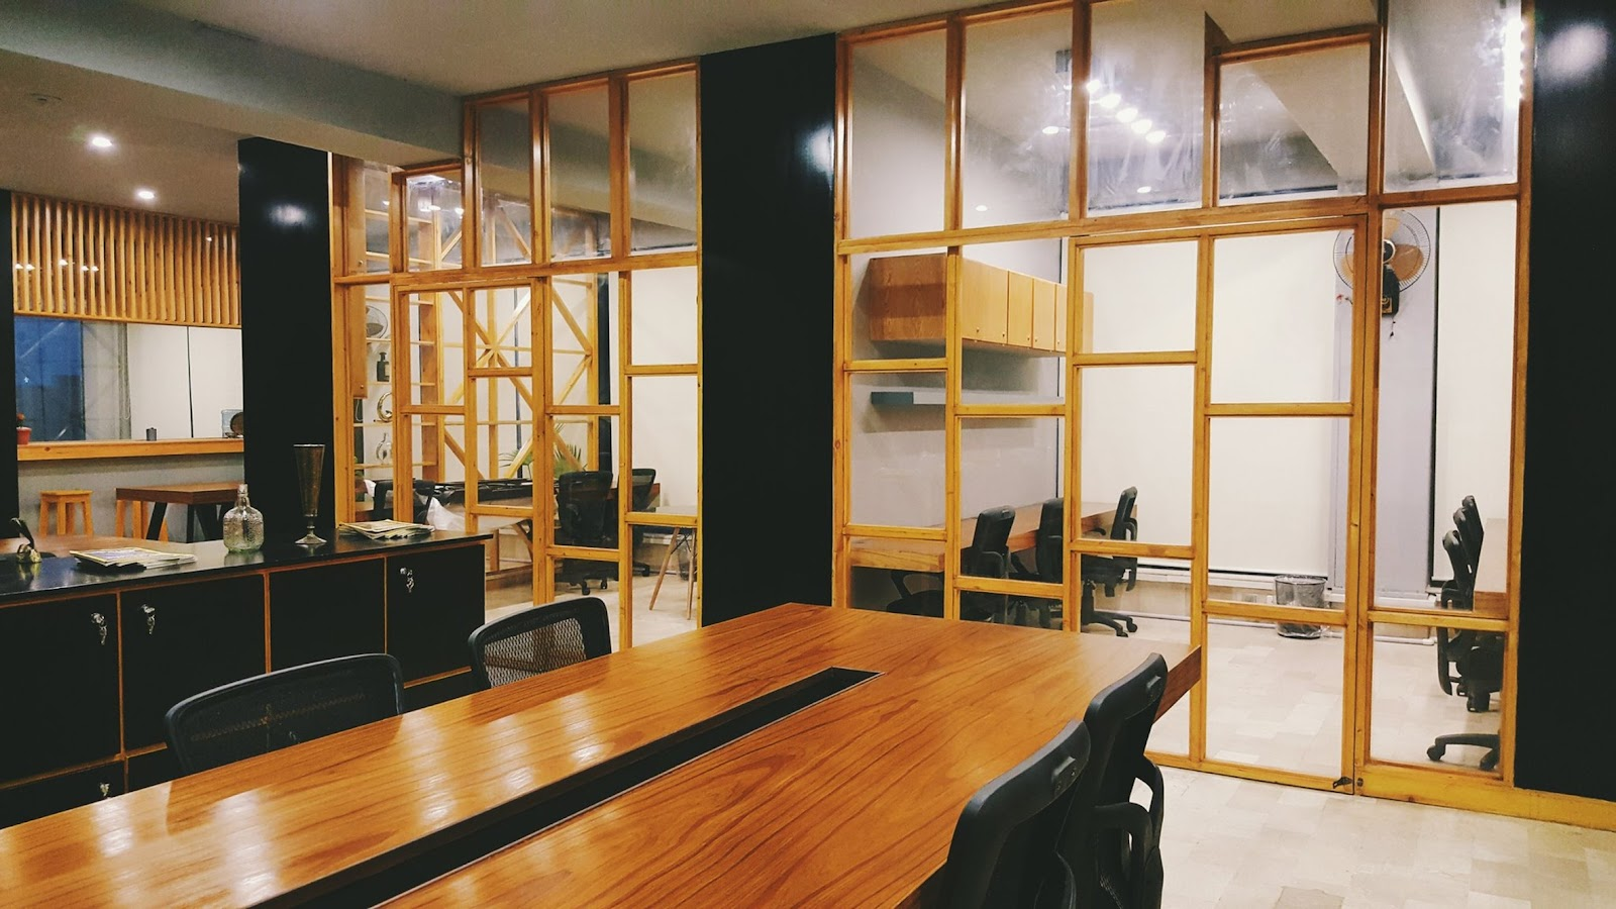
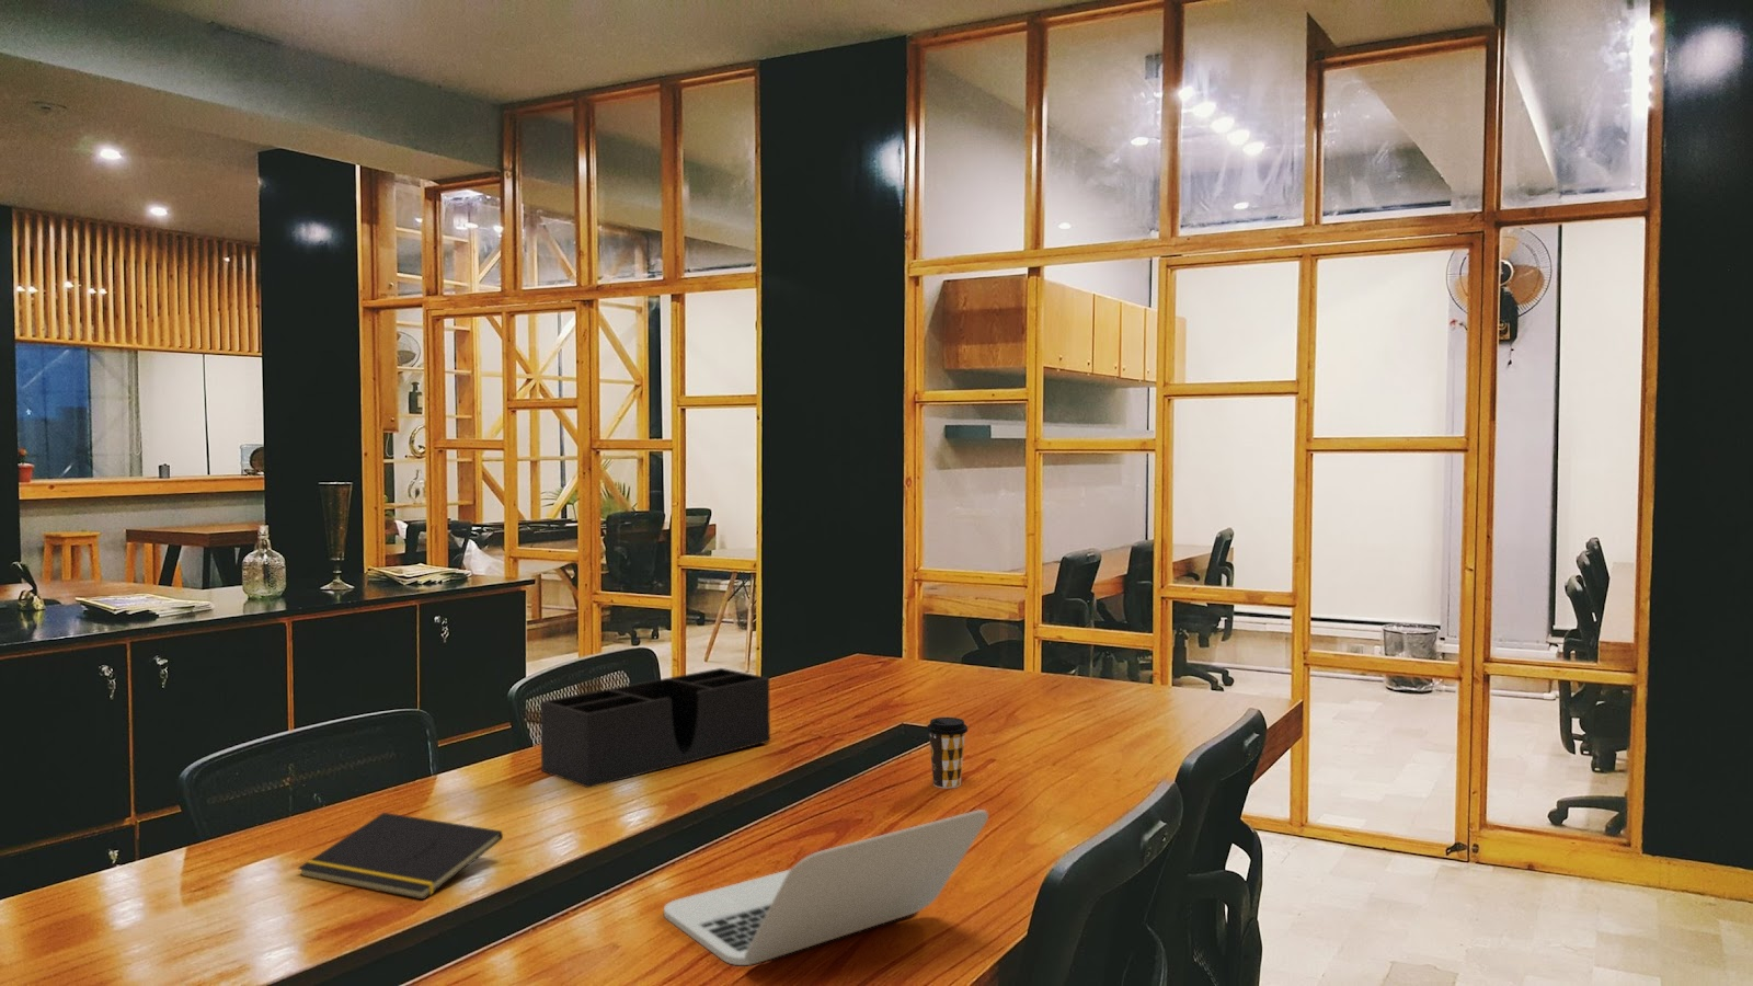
+ coffee cup [926,716,968,790]
+ notepad [297,811,504,901]
+ laptop [663,809,990,967]
+ desk organizer [539,667,772,789]
